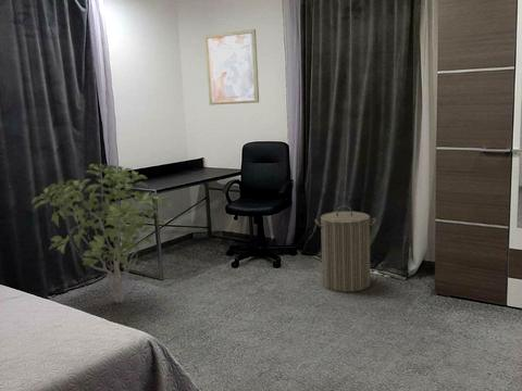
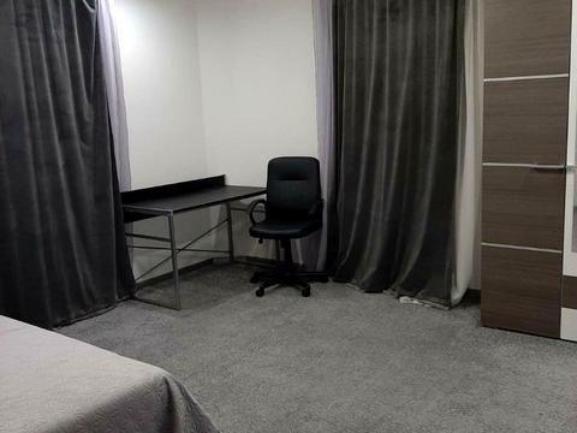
- wall art [204,28,260,106]
- shrub [30,163,172,304]
- laundry hamper [314,204,377,293]
